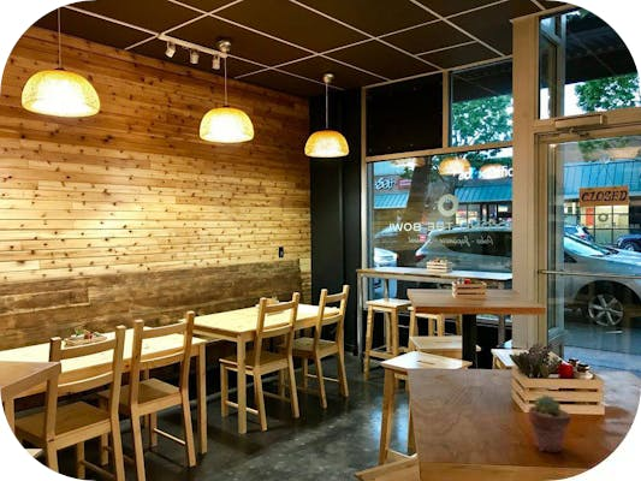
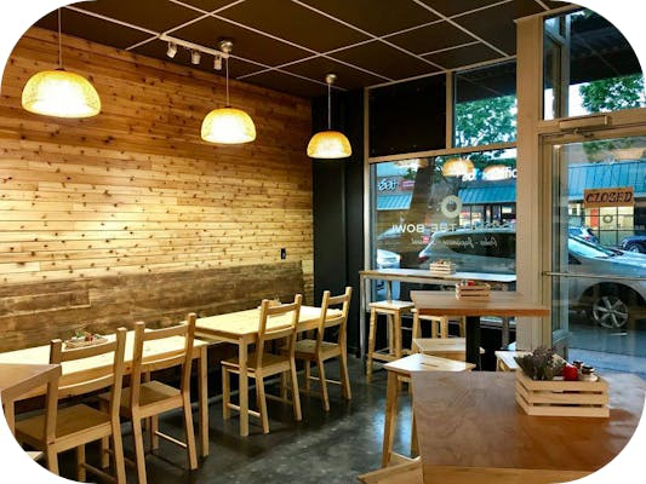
- potted succulent [527,394,571,453]
